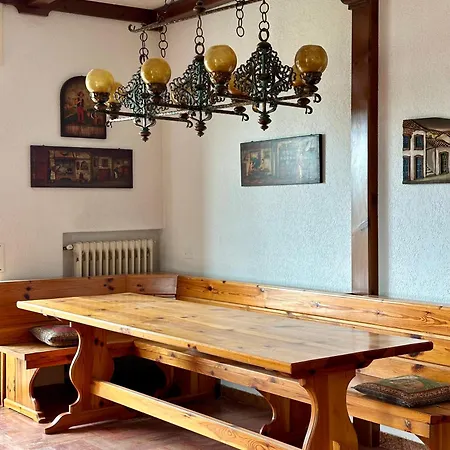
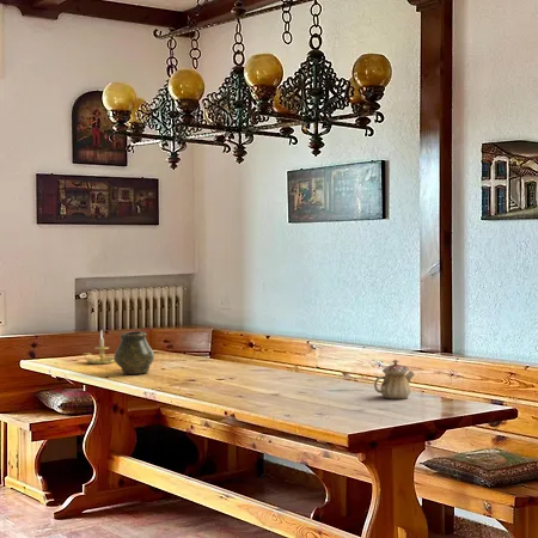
+ teapot [373,359,415,401]
+ candle holder [84,330,116,366]
+ vase [112,330,155,375]
